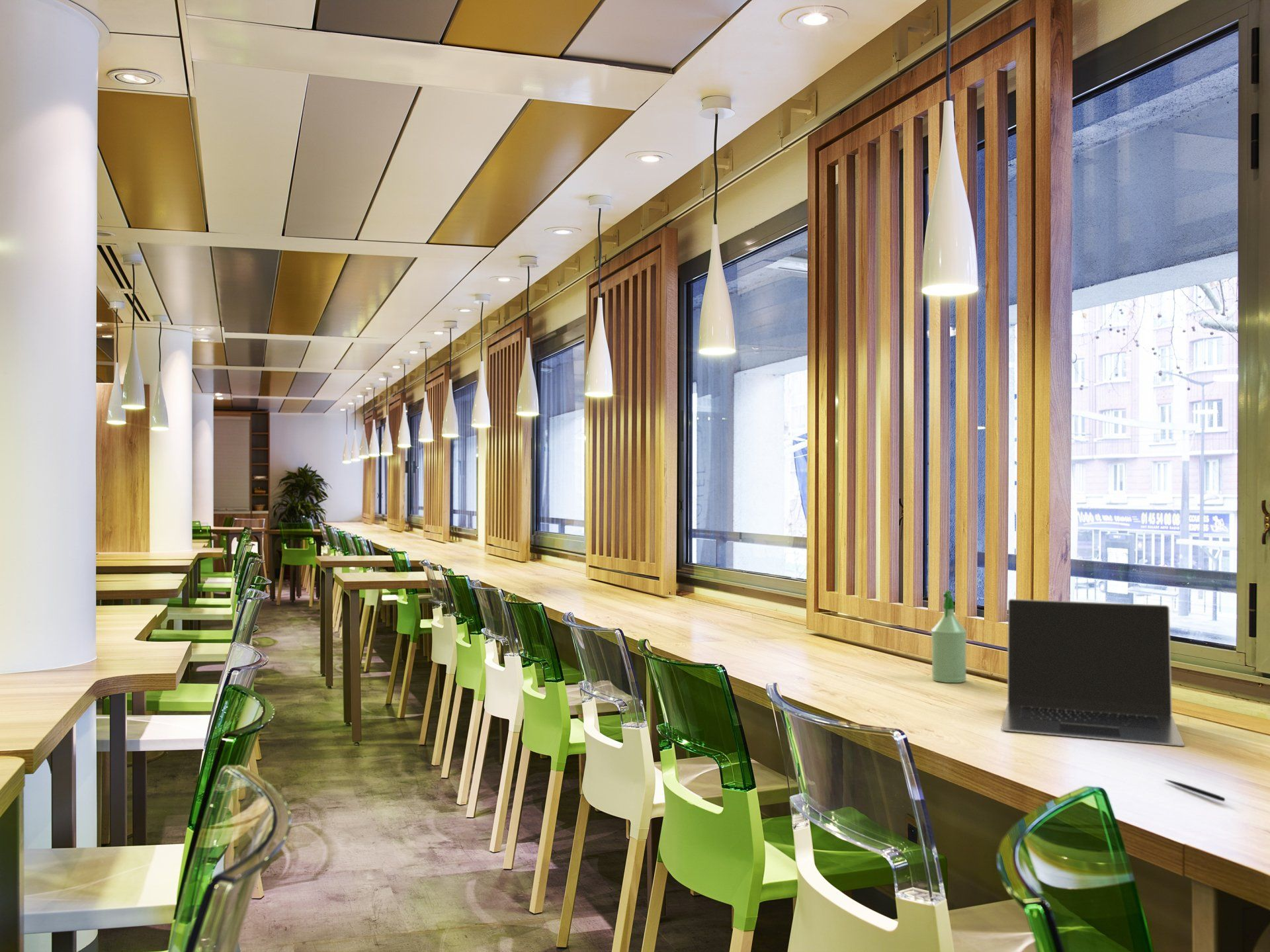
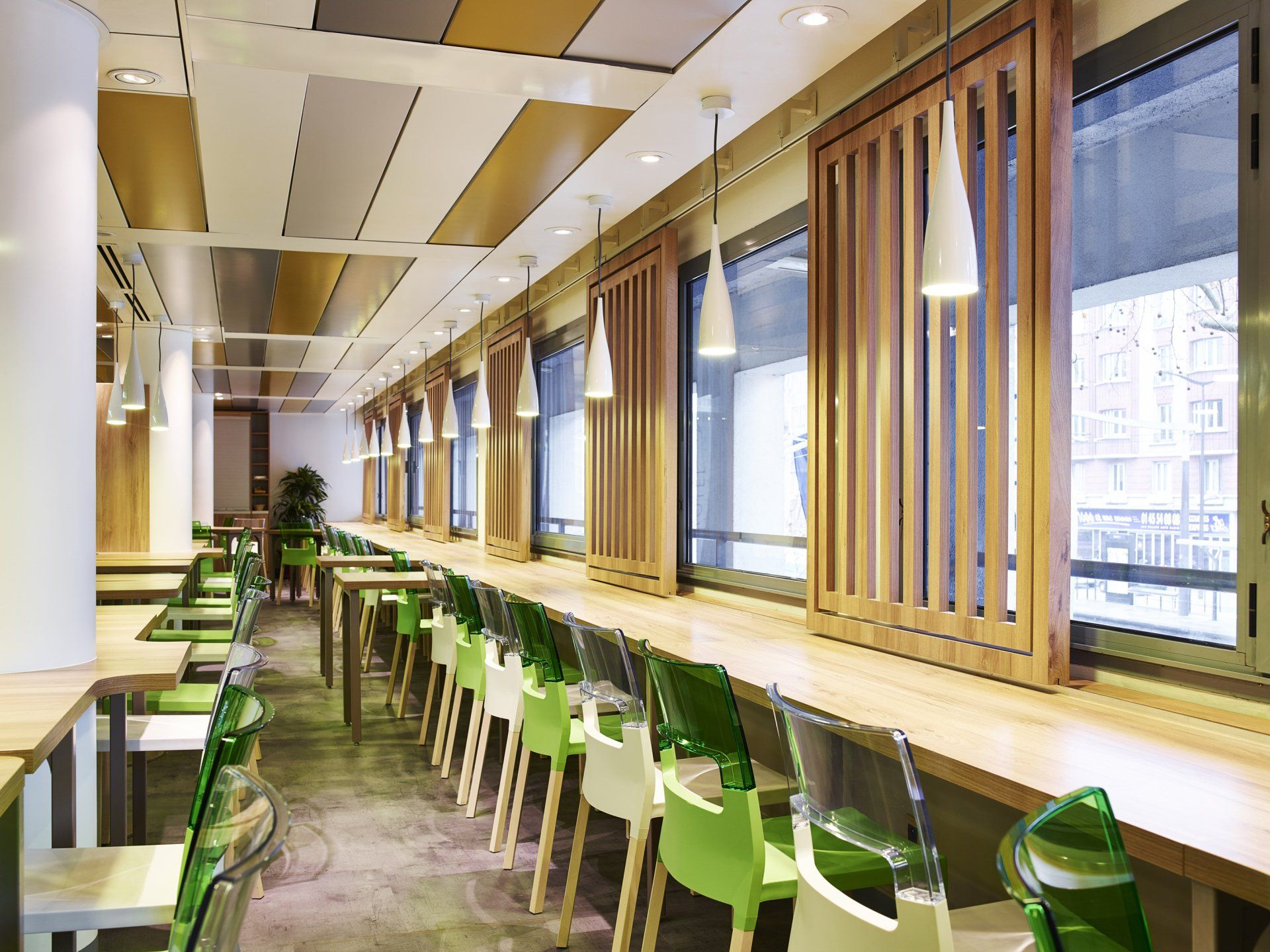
- spray bottle [931,589,967,683]
- laptop [1001,598,1185,747]
- pen [1164,779,1226,802]
